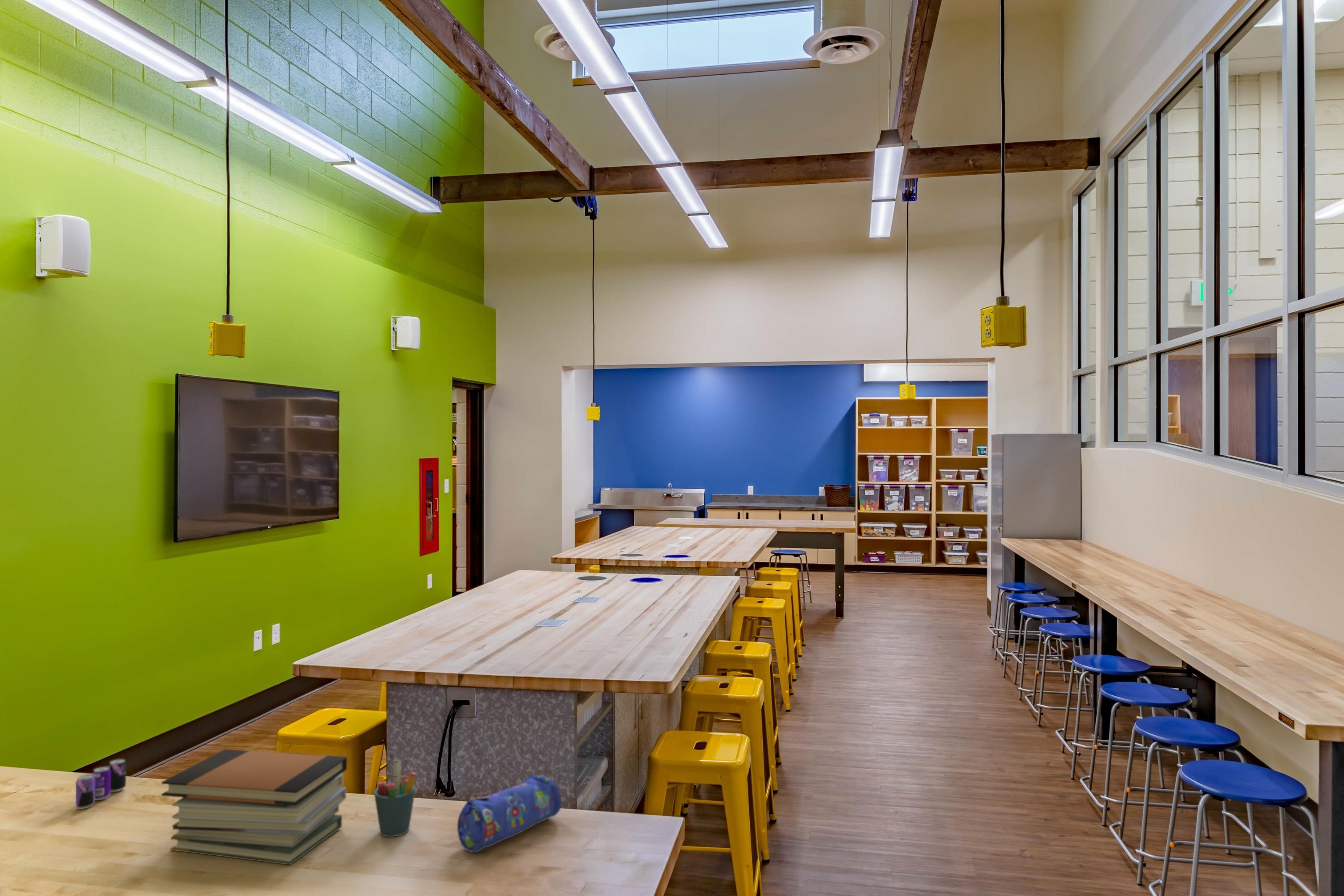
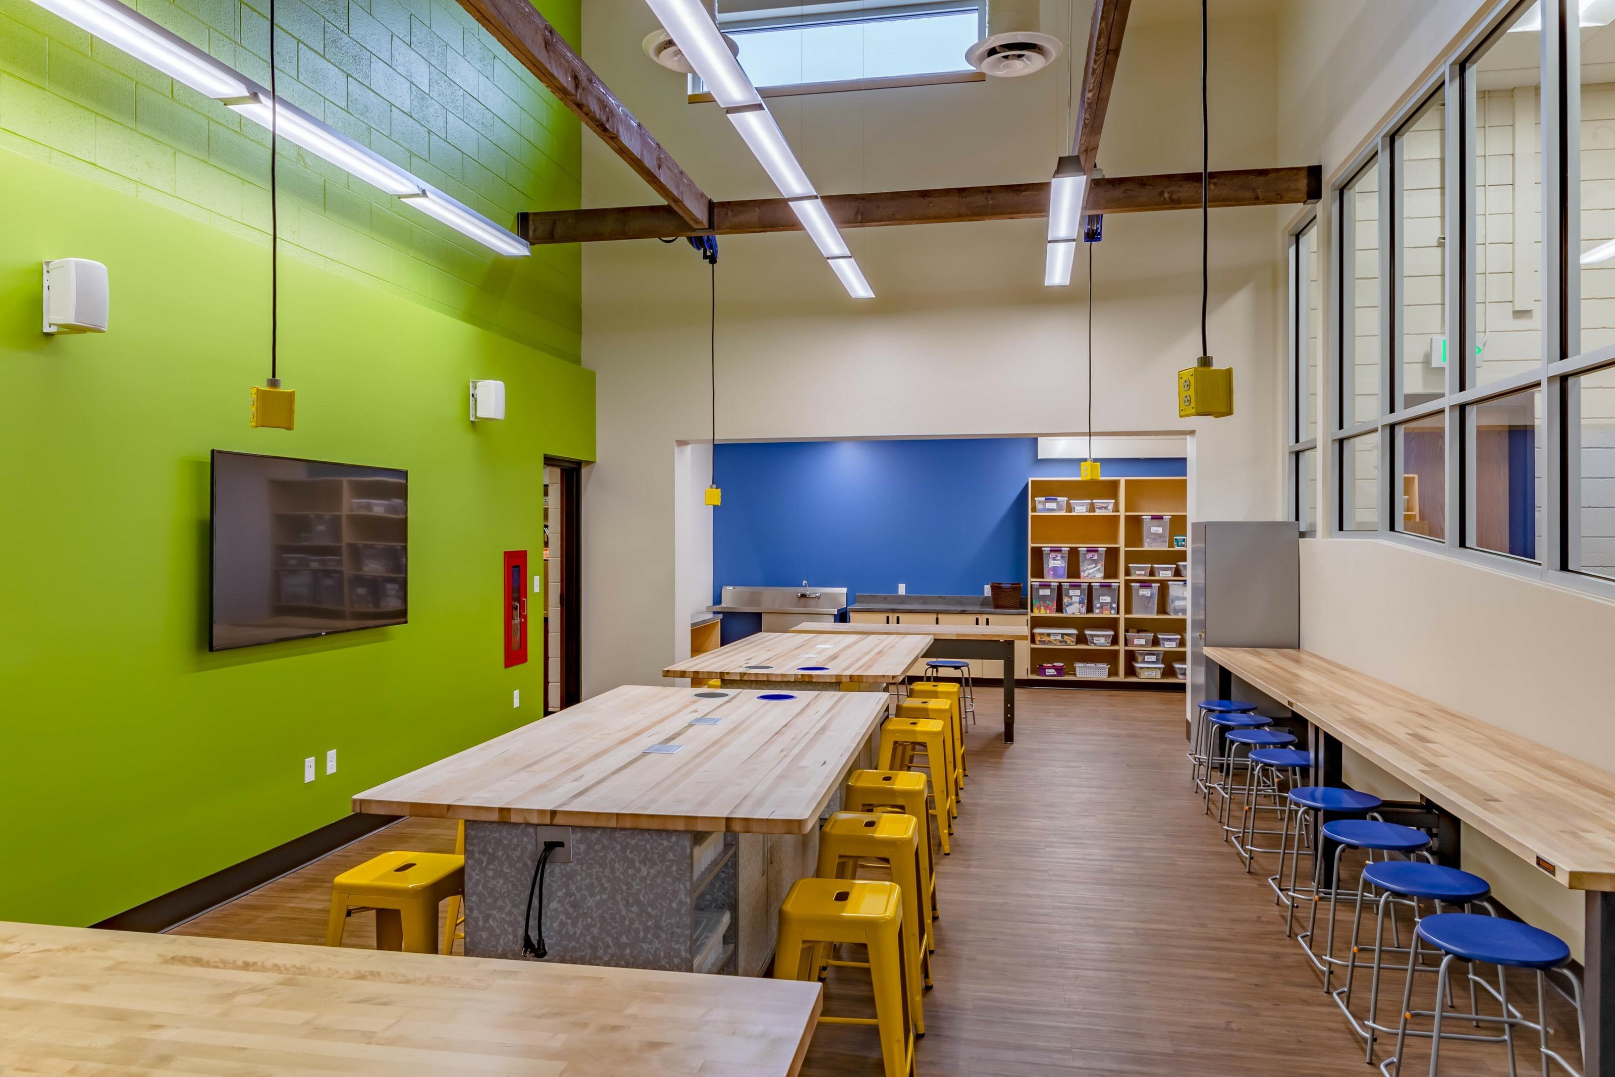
- beverage can [75,759,126,810]
- pencil case [457,774,562,853]
- book stack [161,749,348,865]
- pen holder [374,759,417,837]
